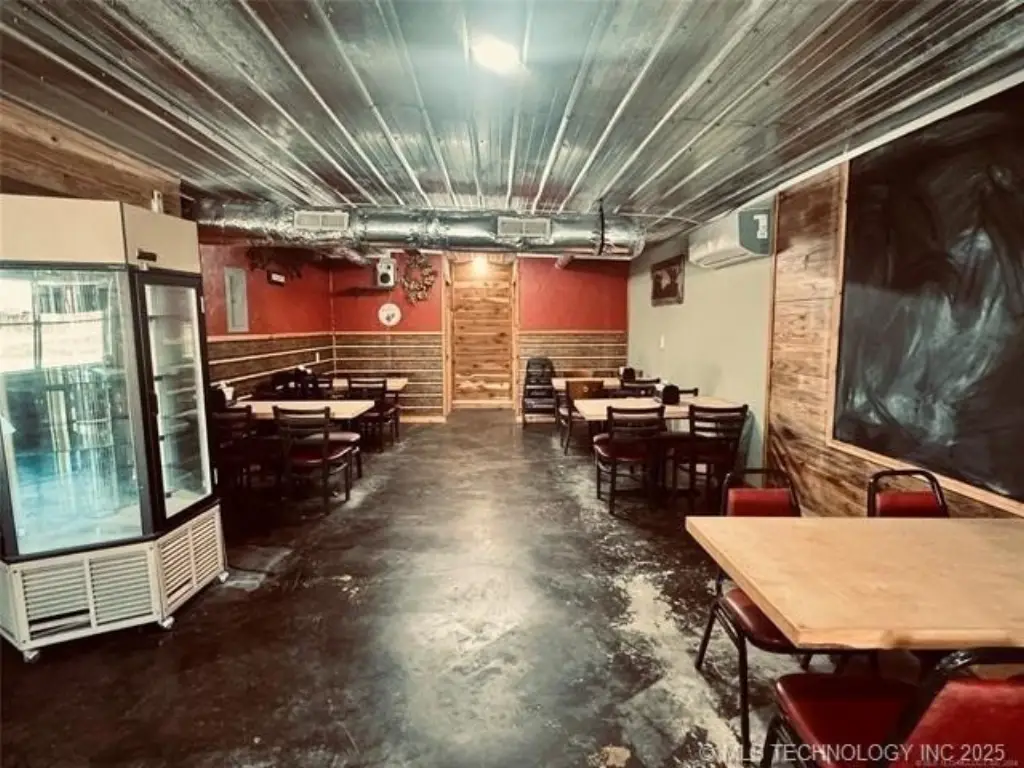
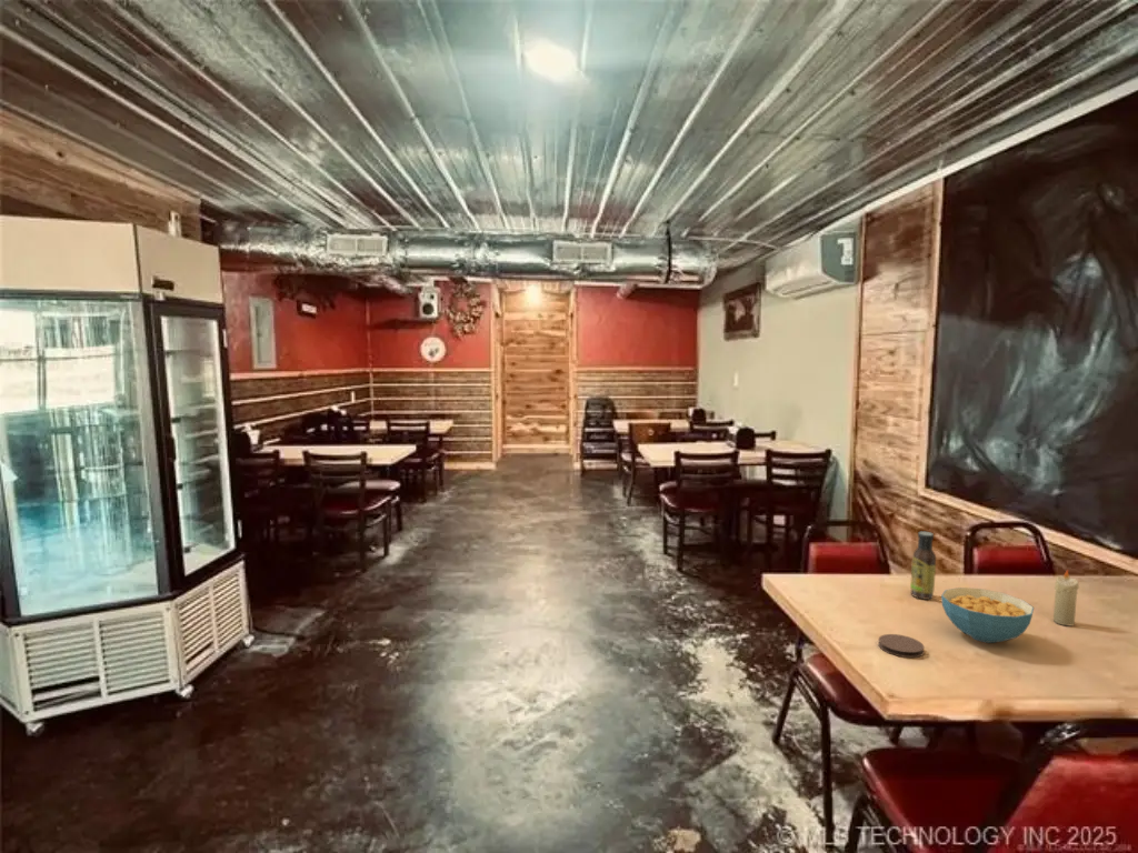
+ candle [1052,569,1080,626]
+ sauce bottle [909,530,937,601]
+ cereal bowl [940,586,1035,644]
+ coaster [877,633,925,659]
